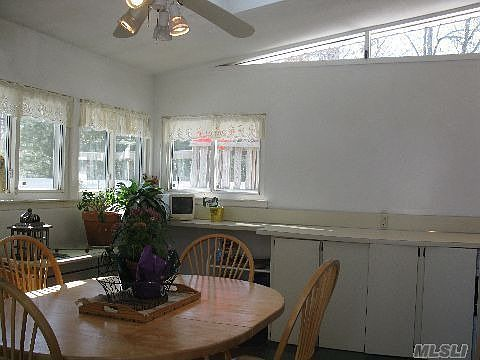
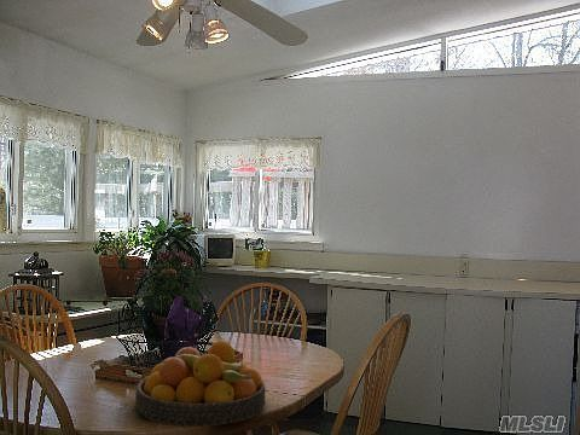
+ fruit bowl [134,340,267,428]
